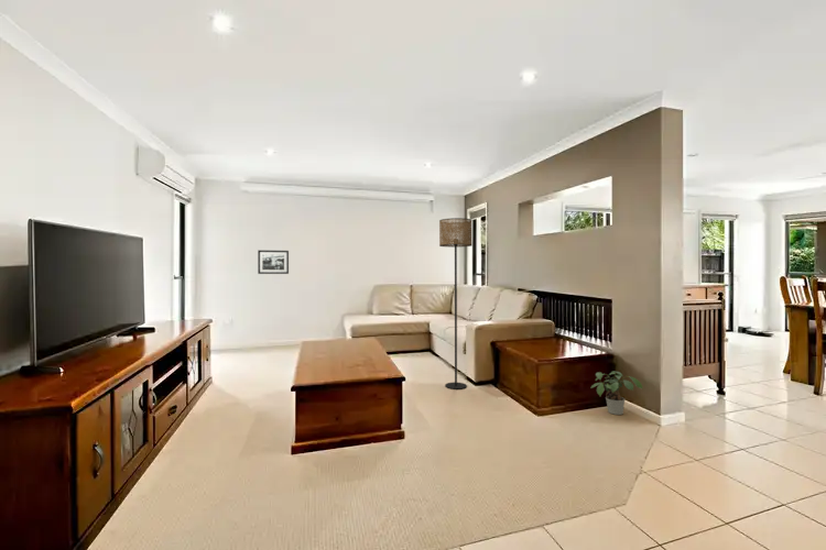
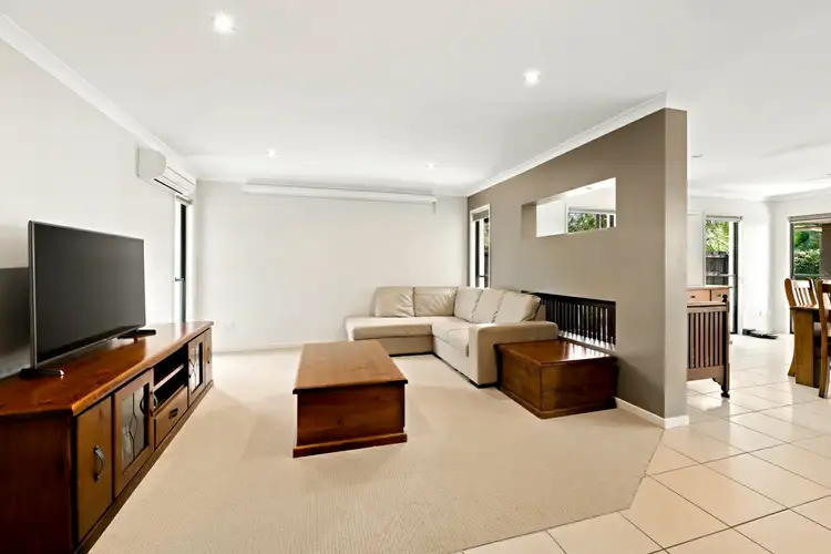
- potted plant [590,371,644,416]
- picture frame [257,249,290,275]
- floor lamp [438,217,474,391]
